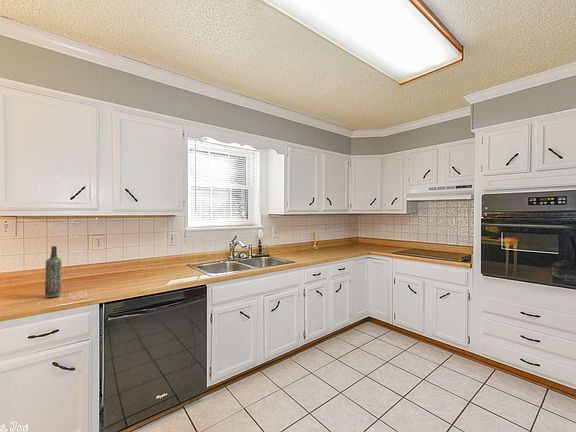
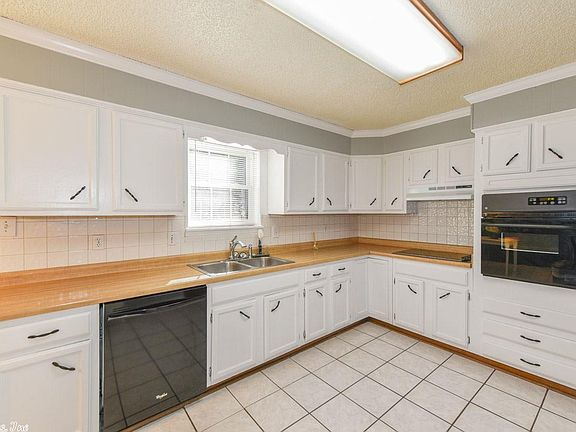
- bottle [44,245,63,298]
